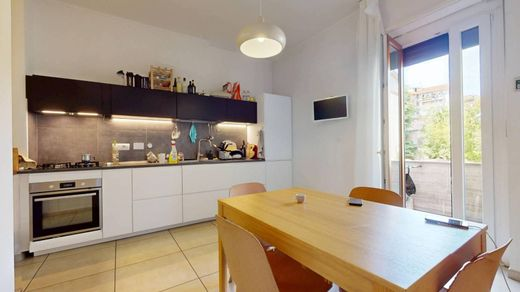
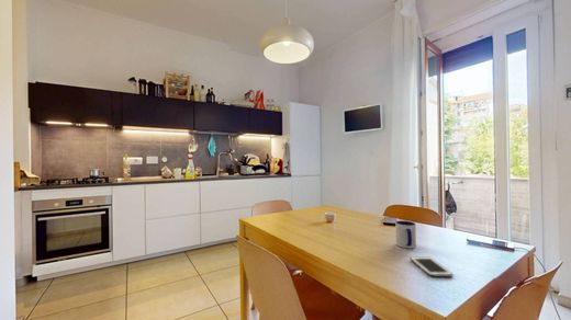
+ cell phone [410,255,455,278]
+ mug [394,220,417,249]
